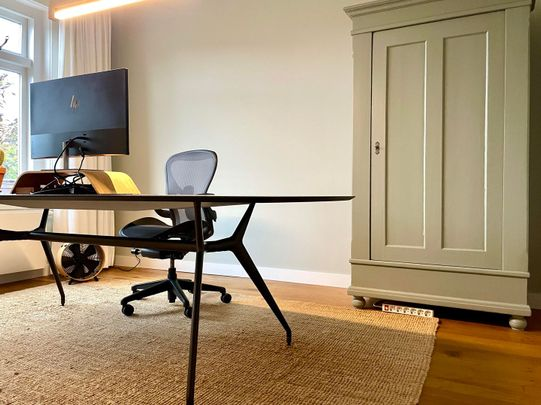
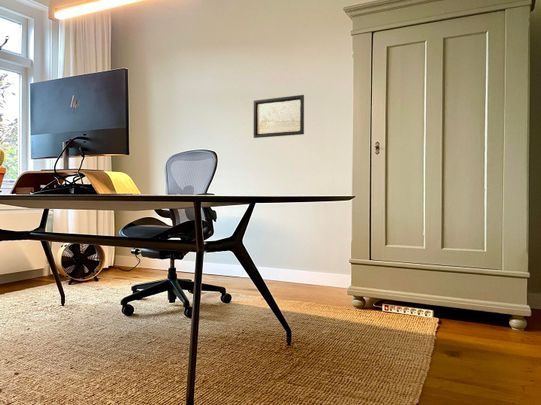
+ wall art [253,94,305,139]
